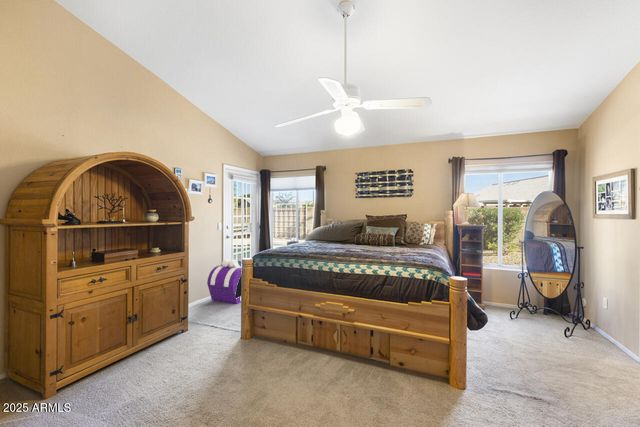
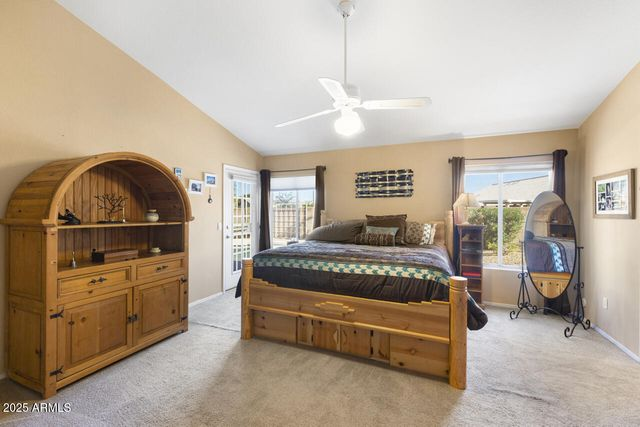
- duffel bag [206,258,243,305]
